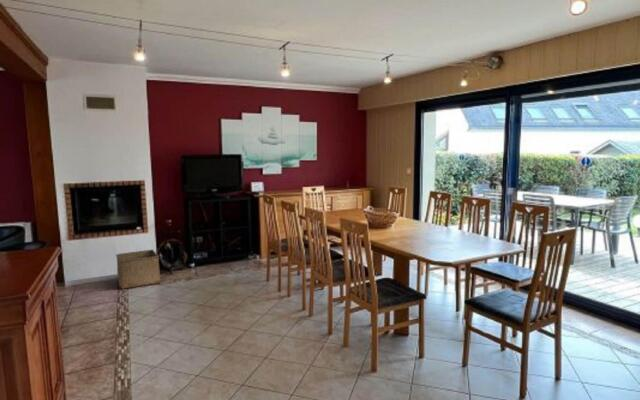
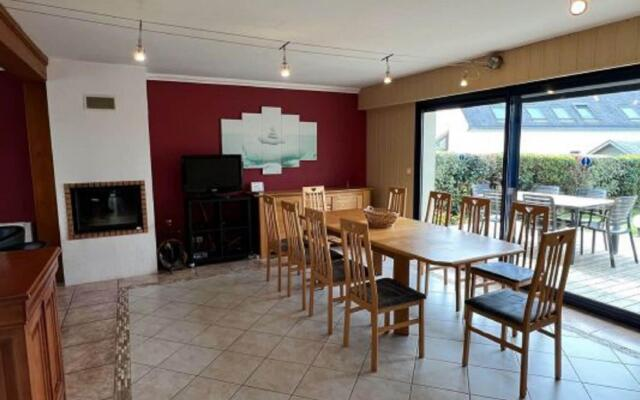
- storage bin [115,249,162,290]
